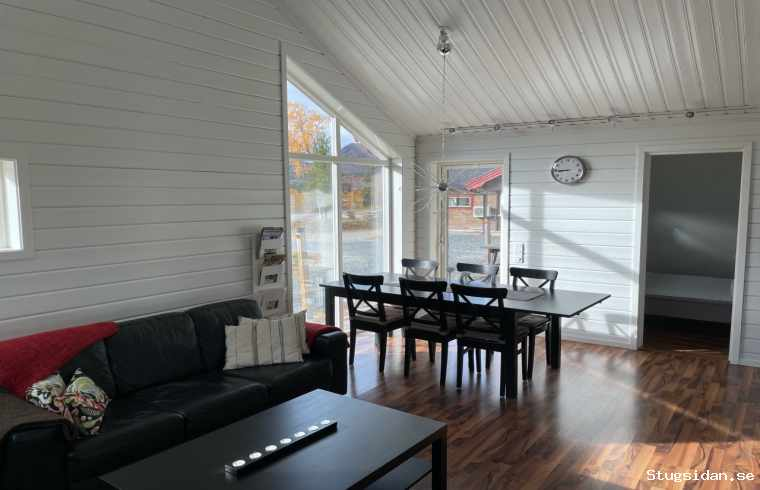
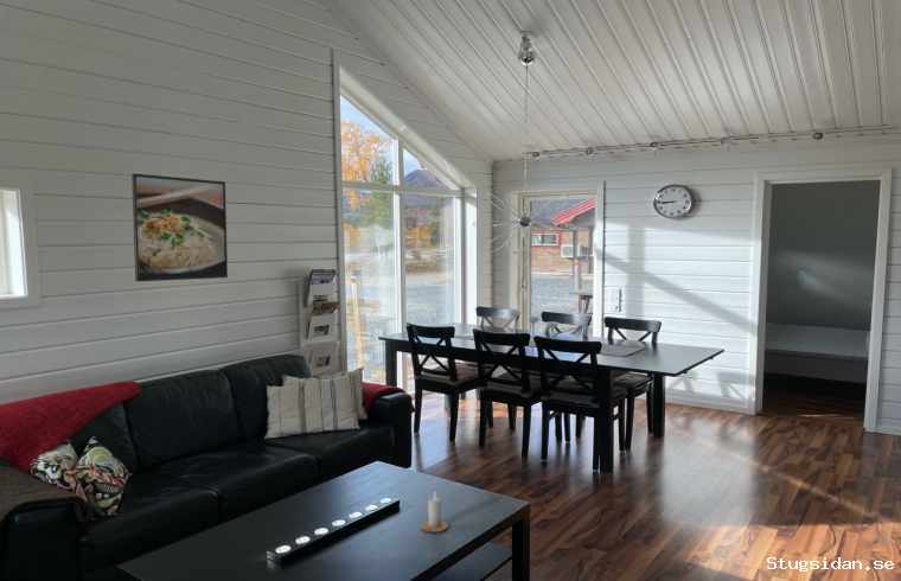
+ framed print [130,172,229,282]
+ candle [420,493,449,534]
